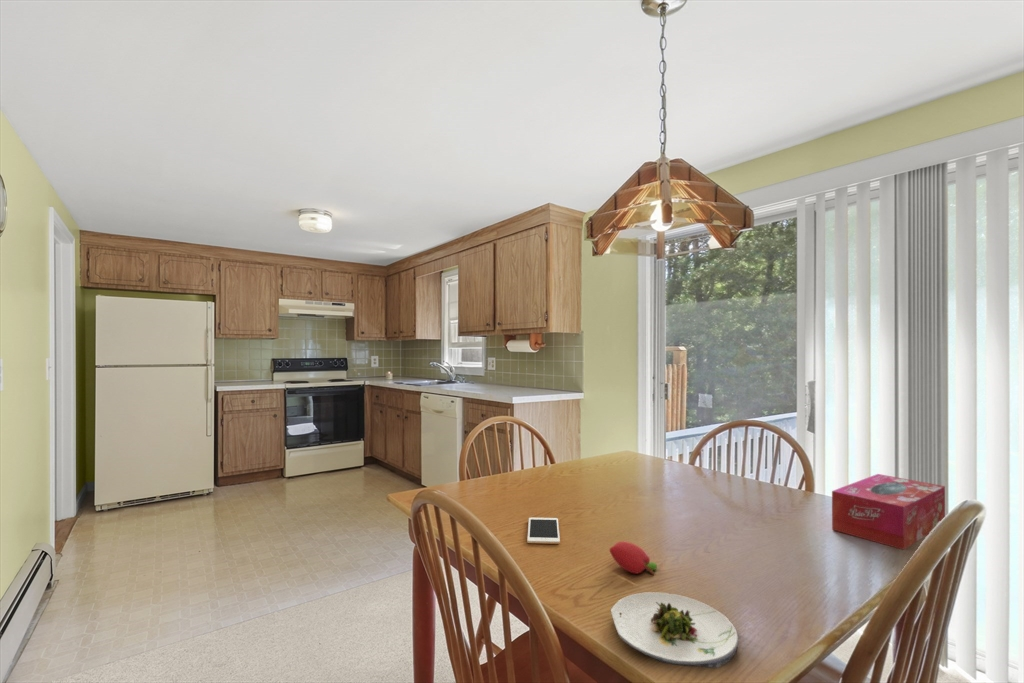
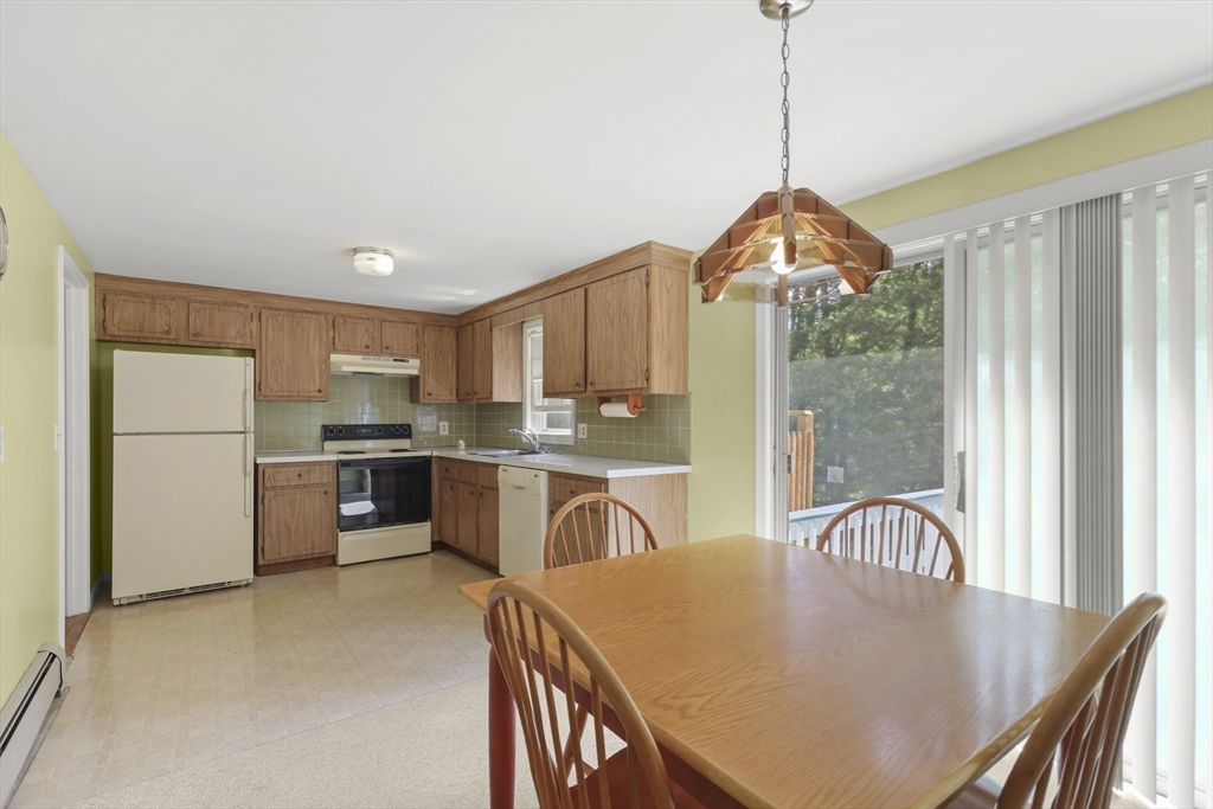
- fruit [609,541,658,576]
- salad plate [610,591,740,669]
- tissue box [831,473,946,551]
- cell phone [526,517,561,545]
